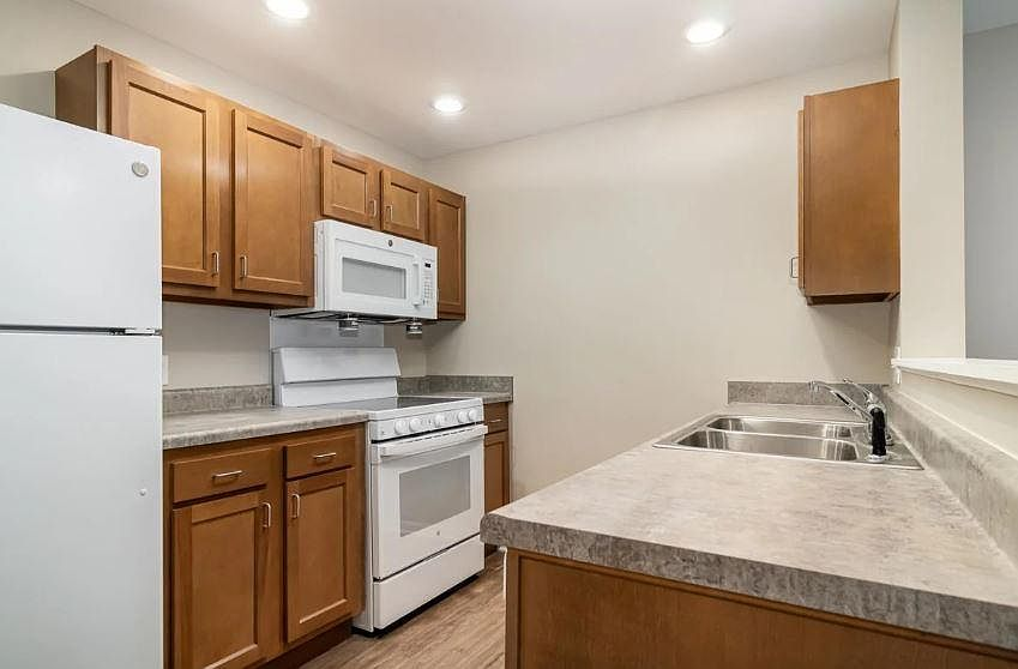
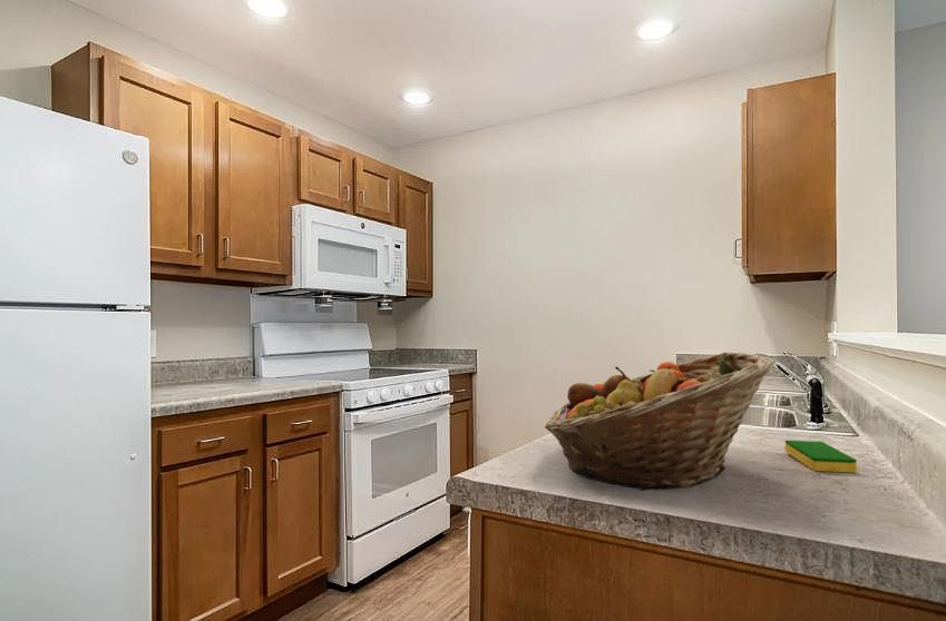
+ fruit basket [544,352,777,492]
+ dish sponge [784,440,858,474]
